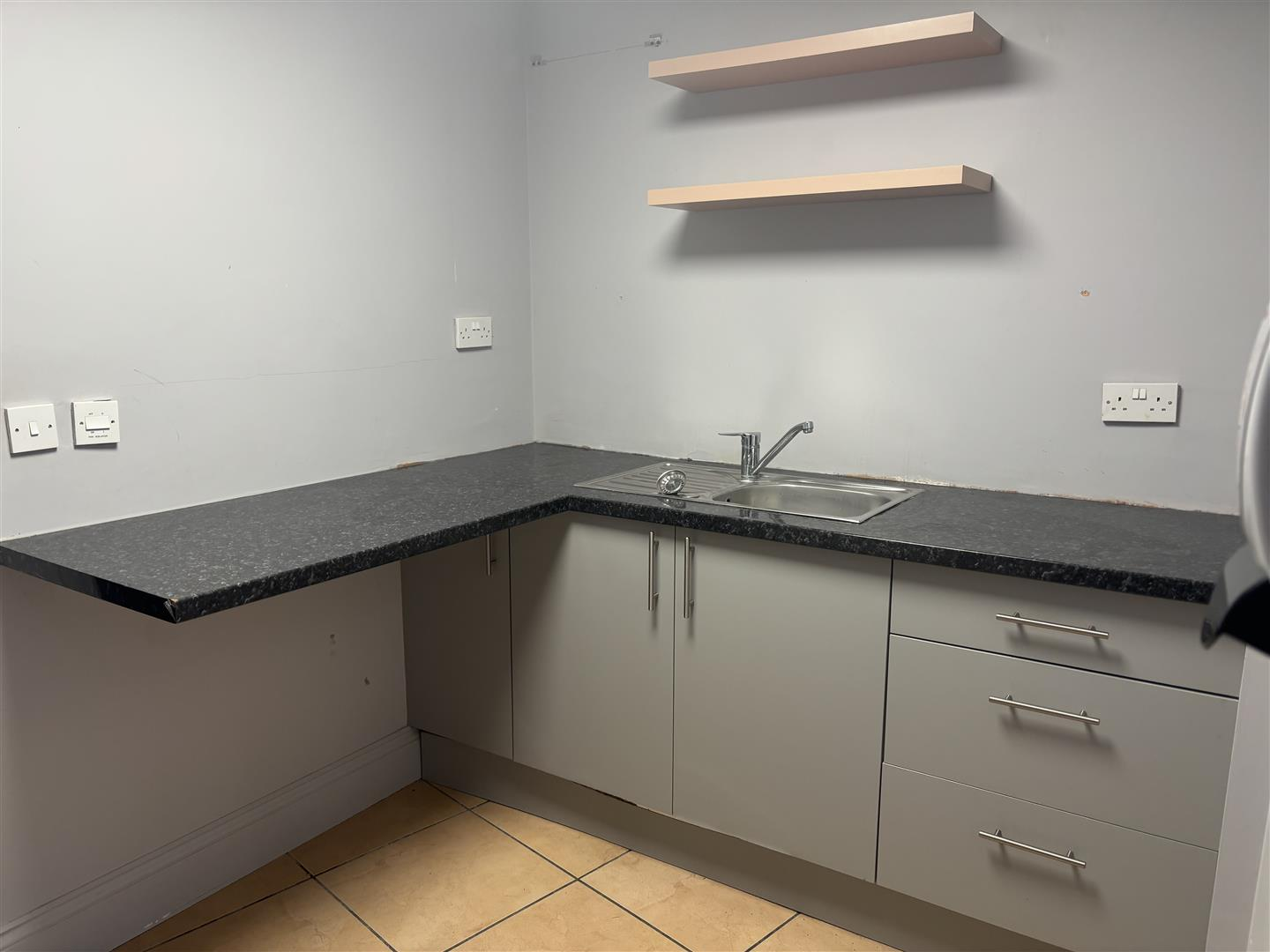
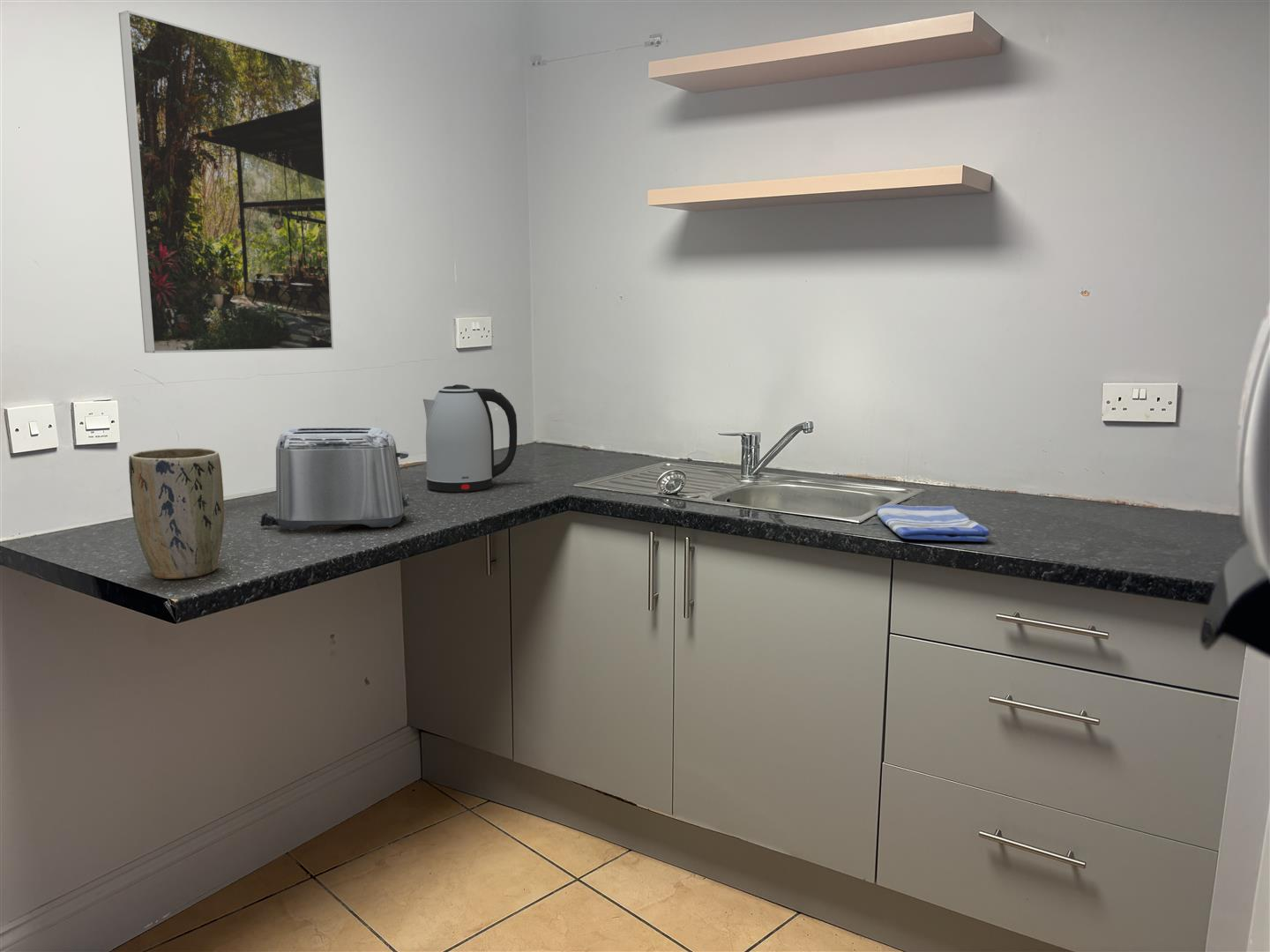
+ plant pot [128,447,225,580]
+ dish towel [875,503,990,542]
+ toaster [257,426,410,532]
+ kettle [422,383,518,493]
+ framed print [118,10,334,353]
